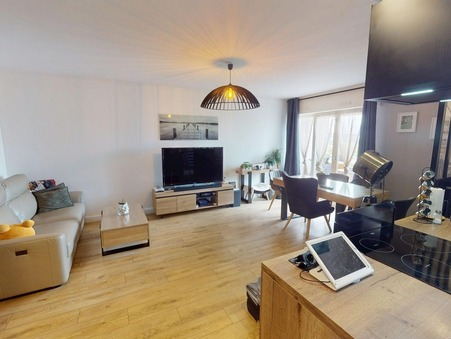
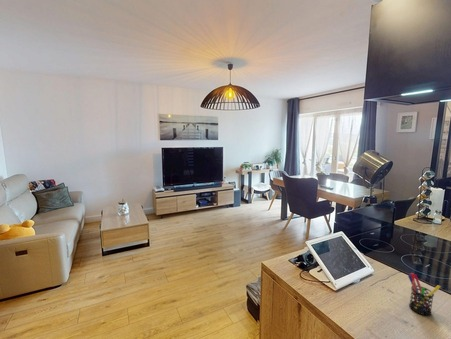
+ pen holder [407,272,441,317]
